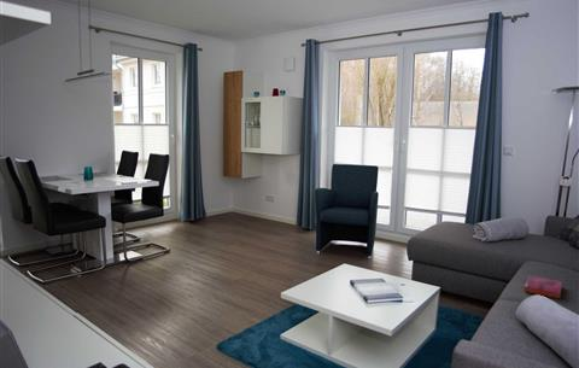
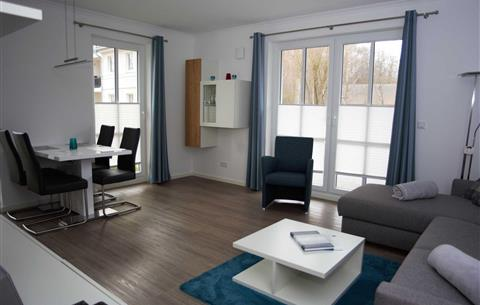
- hardback book [524,275,563,299]
